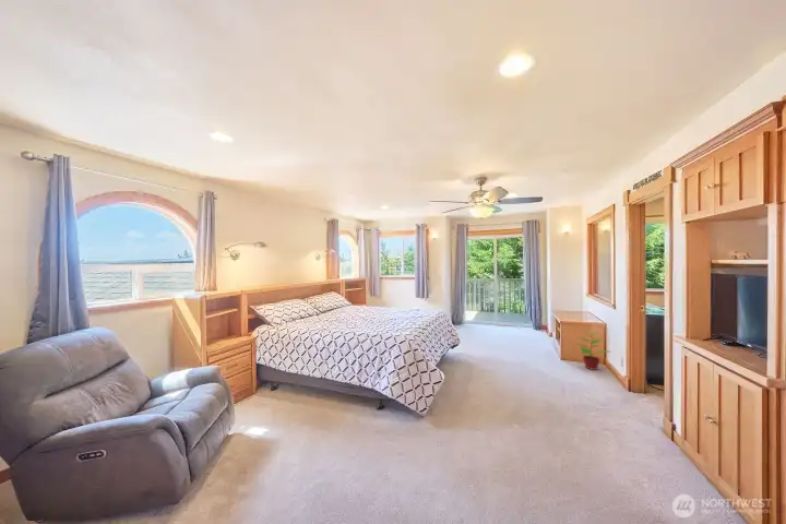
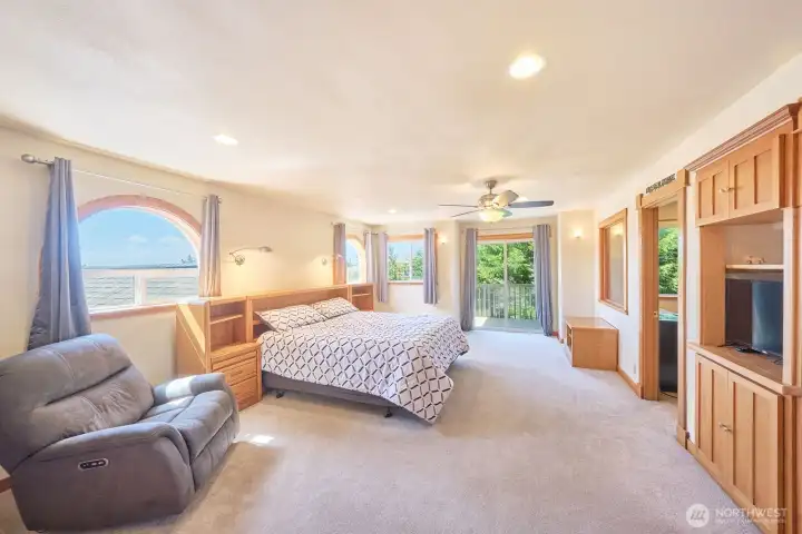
- potted plant [575,331,612,371]
